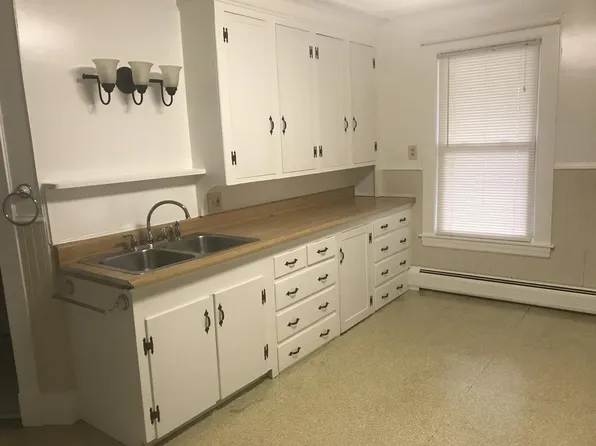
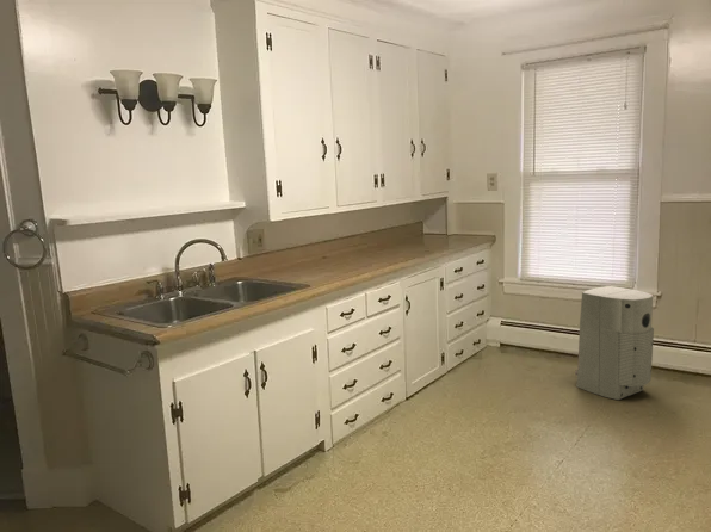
+ air purifier [574,285,655,401]
